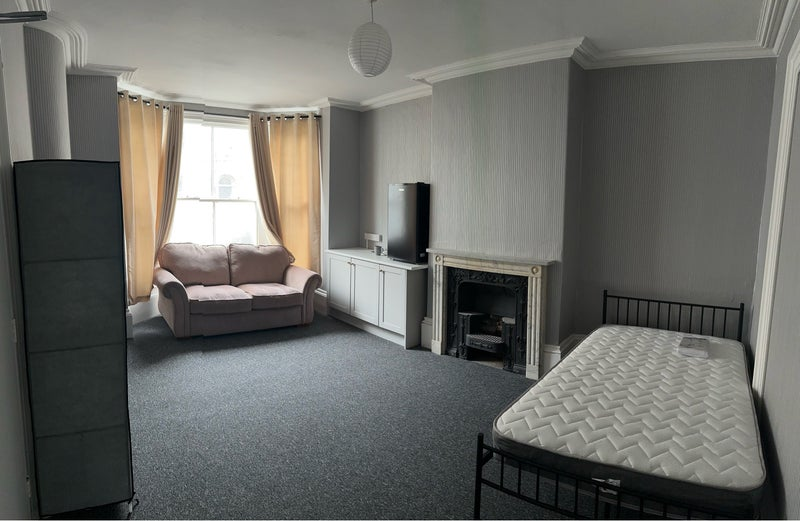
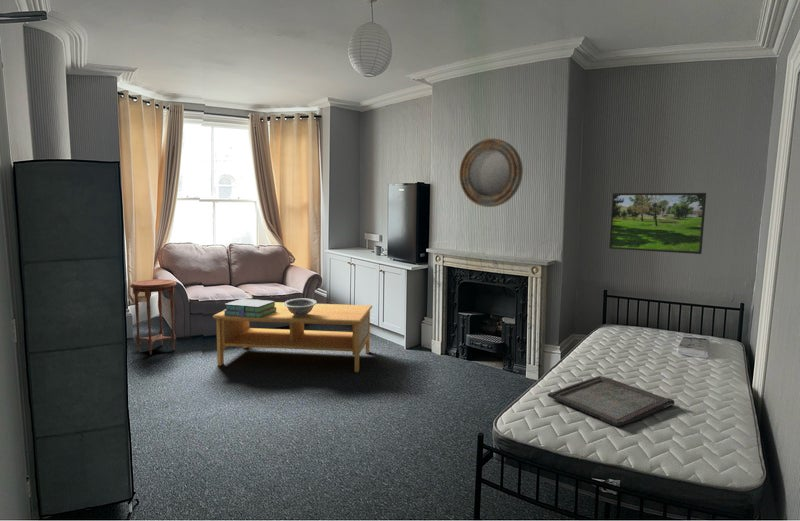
+ side table [129,278,177,356]
+ decorative bowl [283,298,318,316]
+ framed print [608,192,707,255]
+ stack of books [223,298,276,318]
+ serving tray [547,375,675,427]
+ coffee table [211,301,374,373]
+ home mirror [458,138,524,208]
